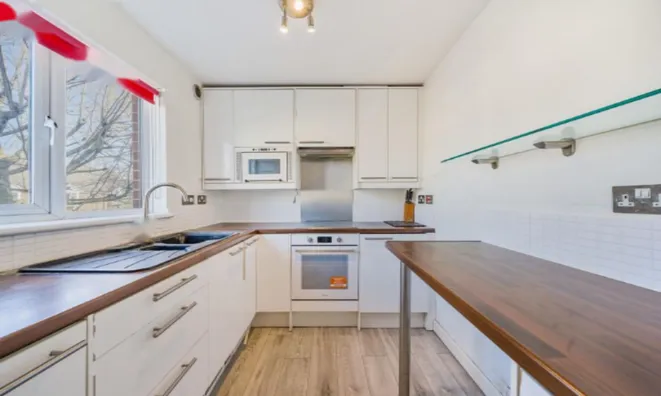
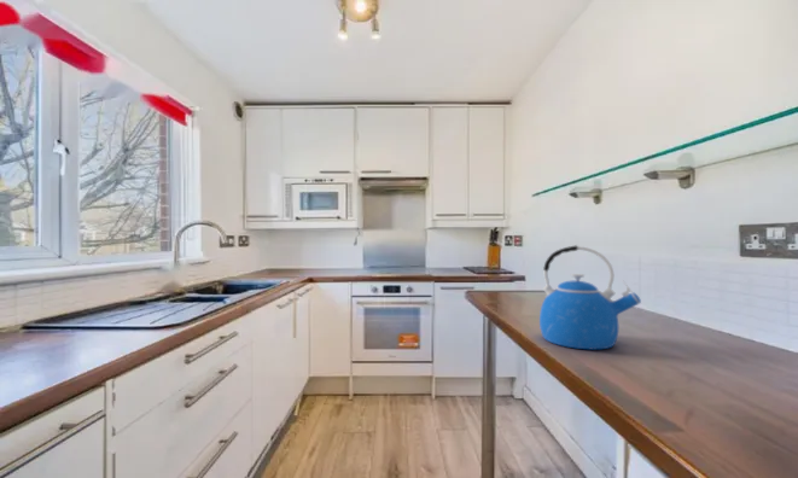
+ kettle [538,244,642,350]
